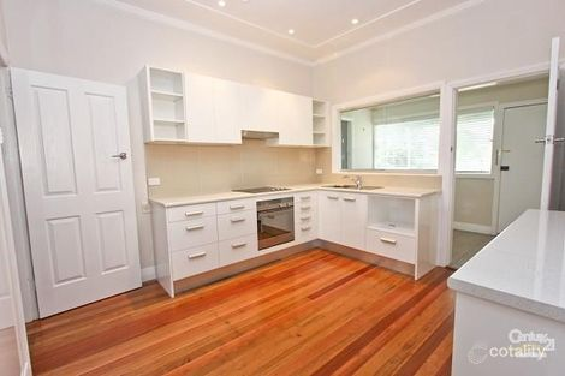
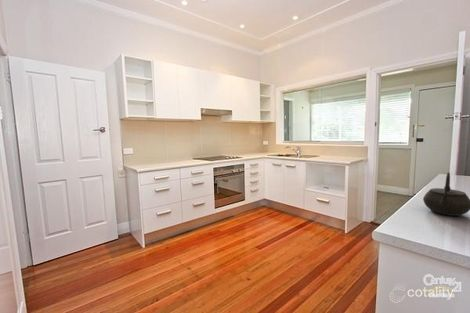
+ kettle [422,171,470,217]
